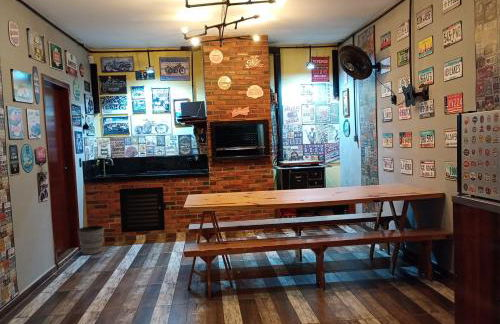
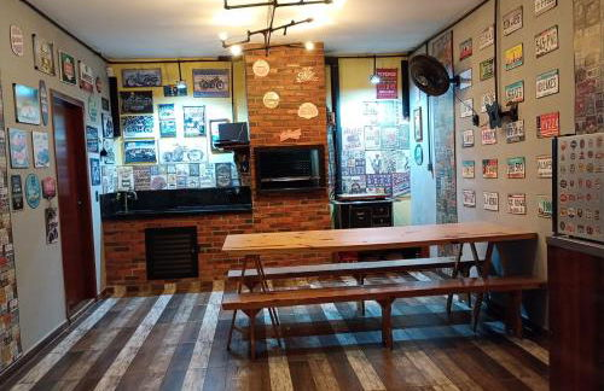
- planter pot [77,225,105,256]
